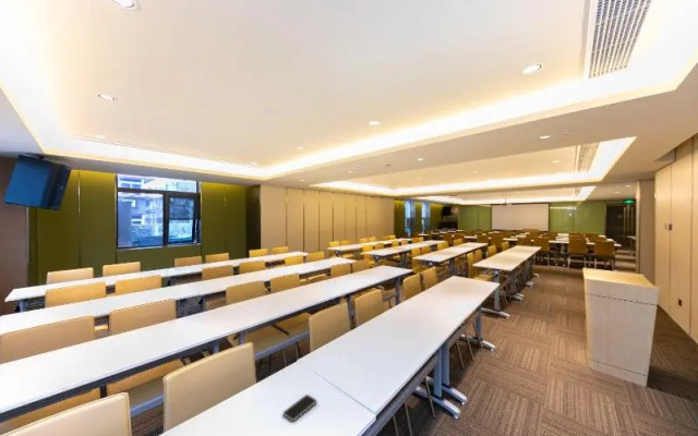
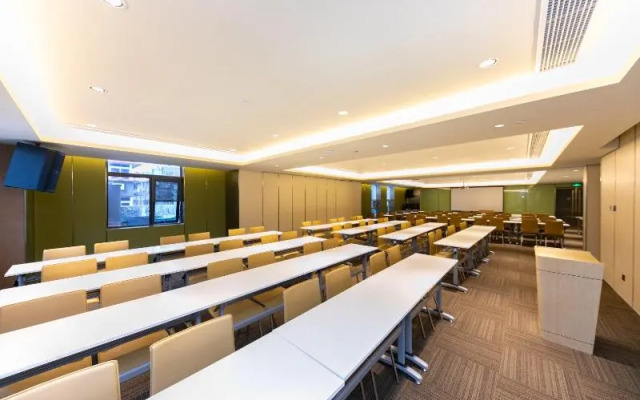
- smartphone [282,393,317,423]
